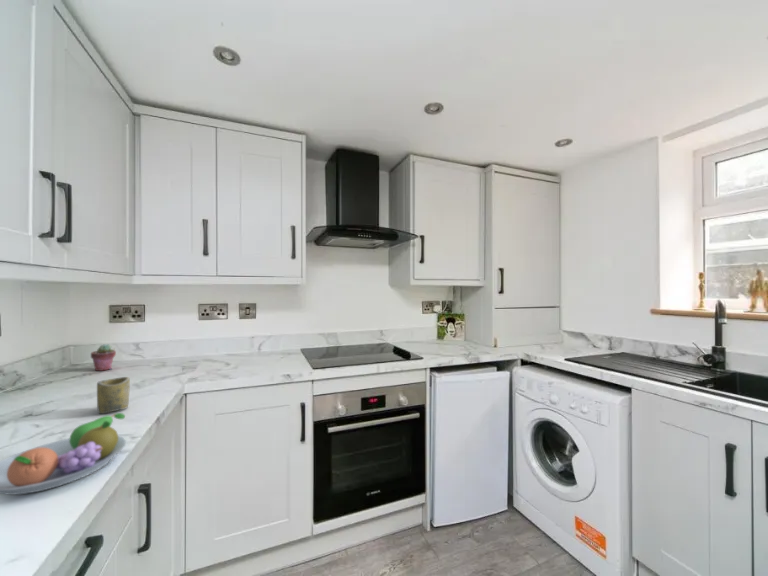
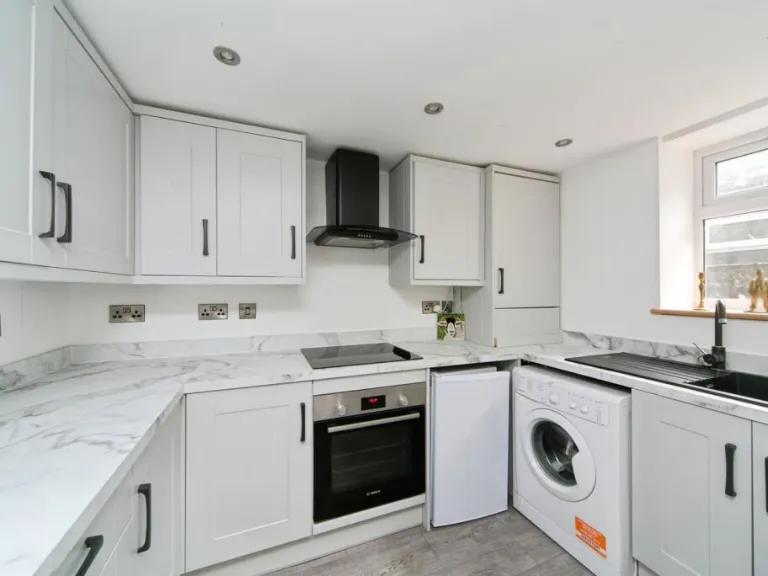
- cup [96,376,131,414]
- fruit bowl [0,412,127,496]
- potted succulent [90,343,117,372]
